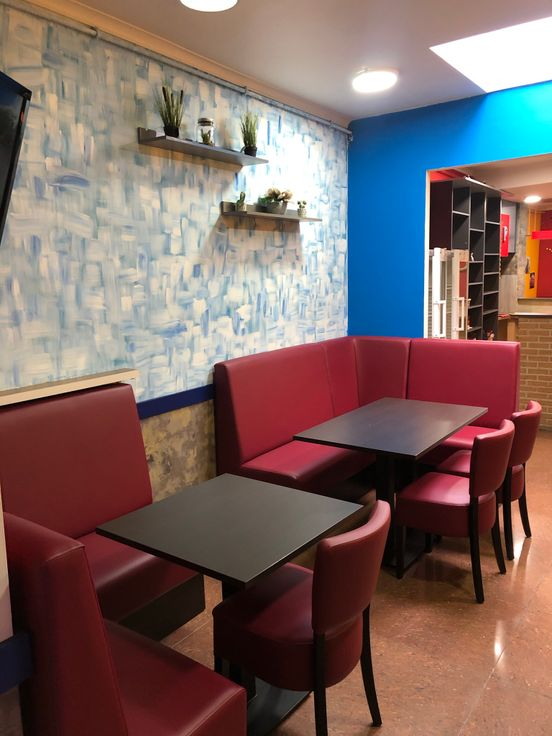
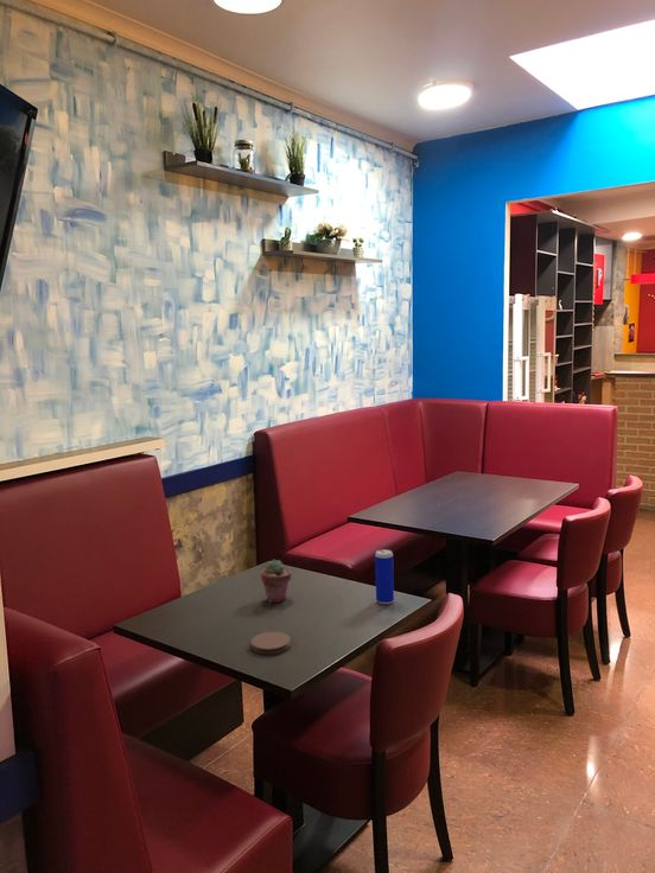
+ beverage can [374,548,395,605]
+ coaster [250,631,292,655]
+ potted succulent [260,559,293,604]
